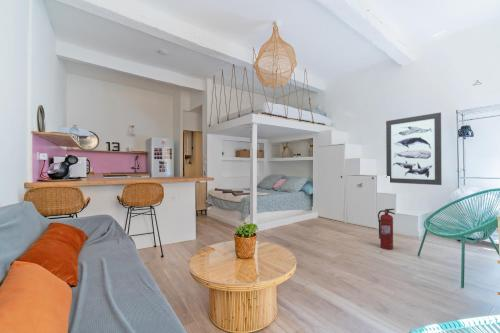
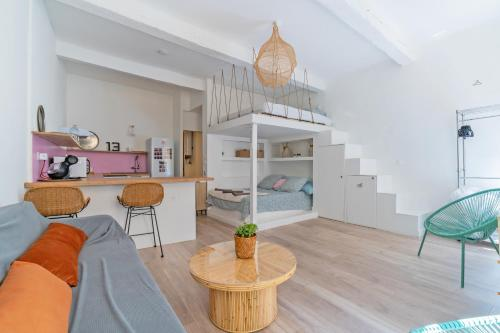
- wall art [385,111,443,186]
- fire extinguisher [377,208,396,250]
